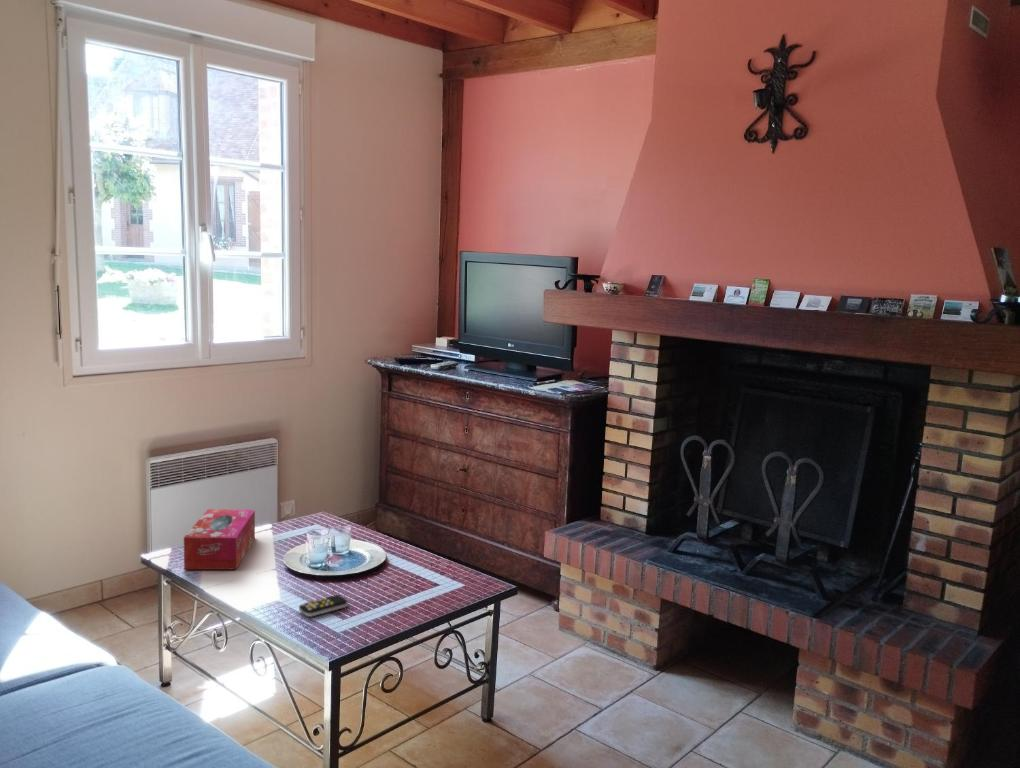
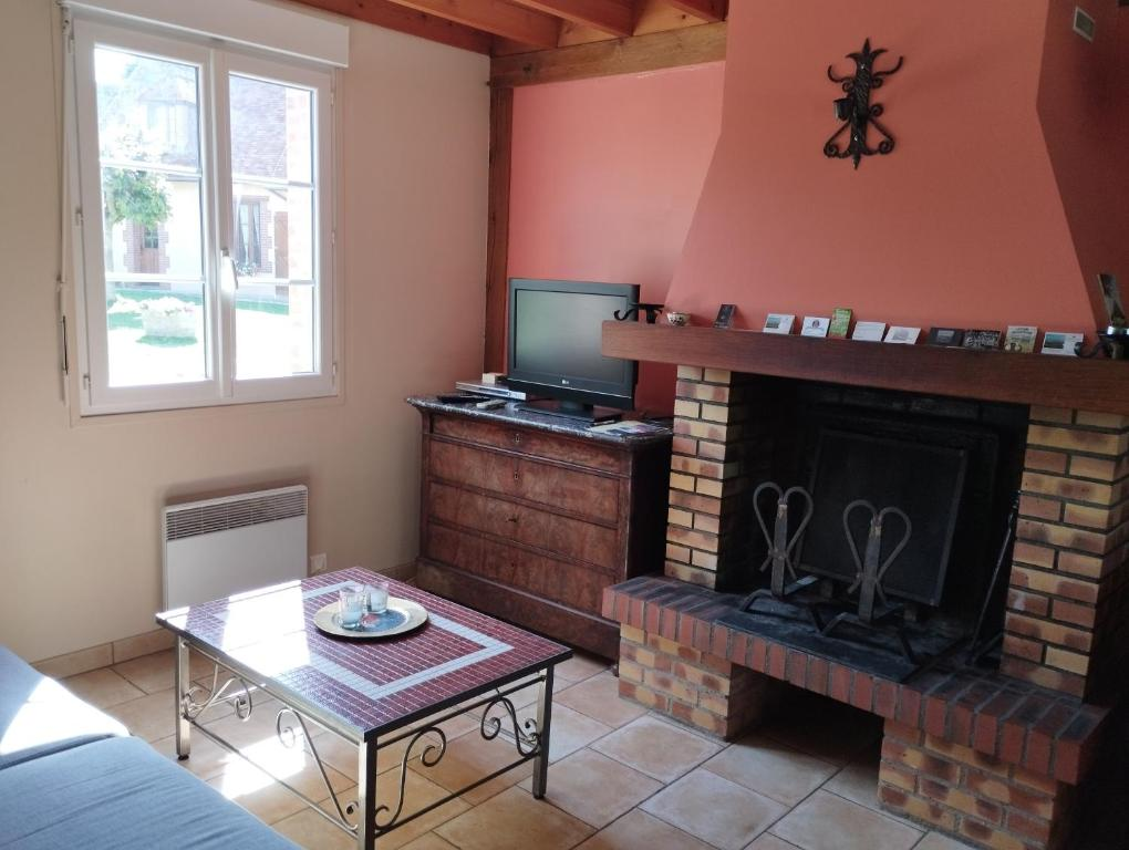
- remote control [298,594,349,618]
- tissue box [183,508,256,570]
